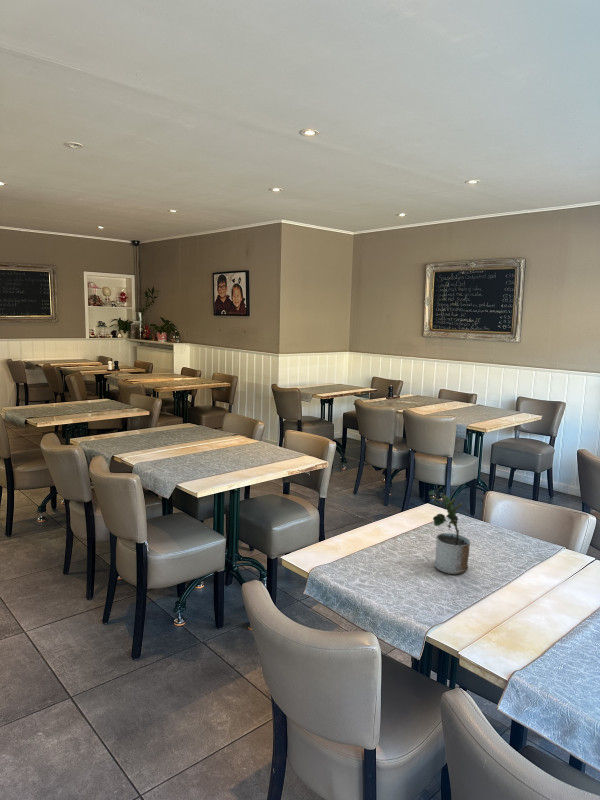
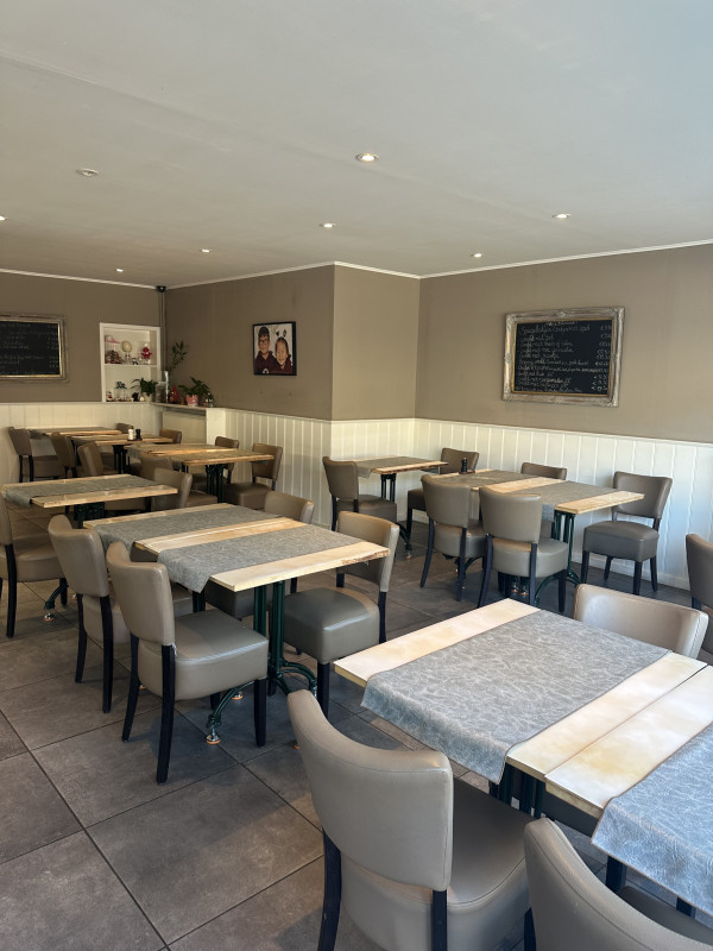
- potted plant [428,485,471,575]
